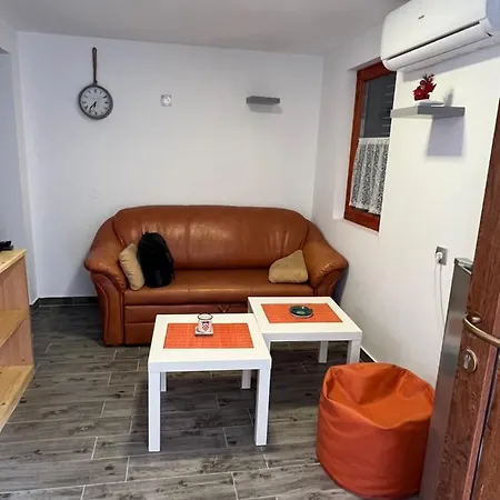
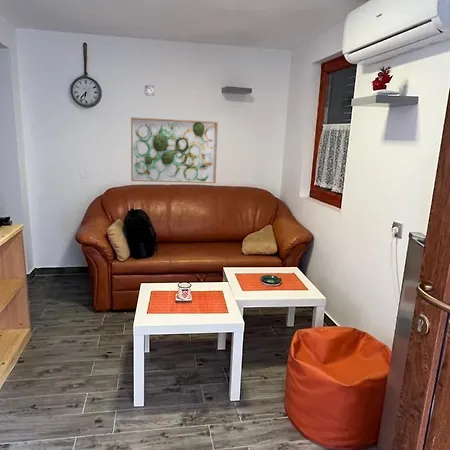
+ wall art [130,116,219,184]
